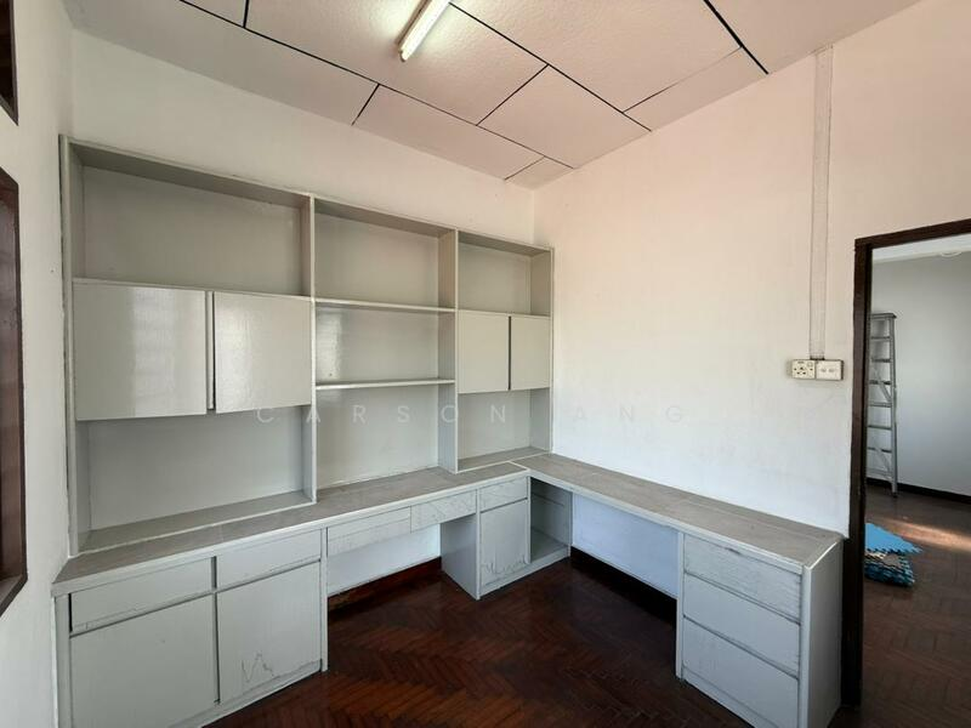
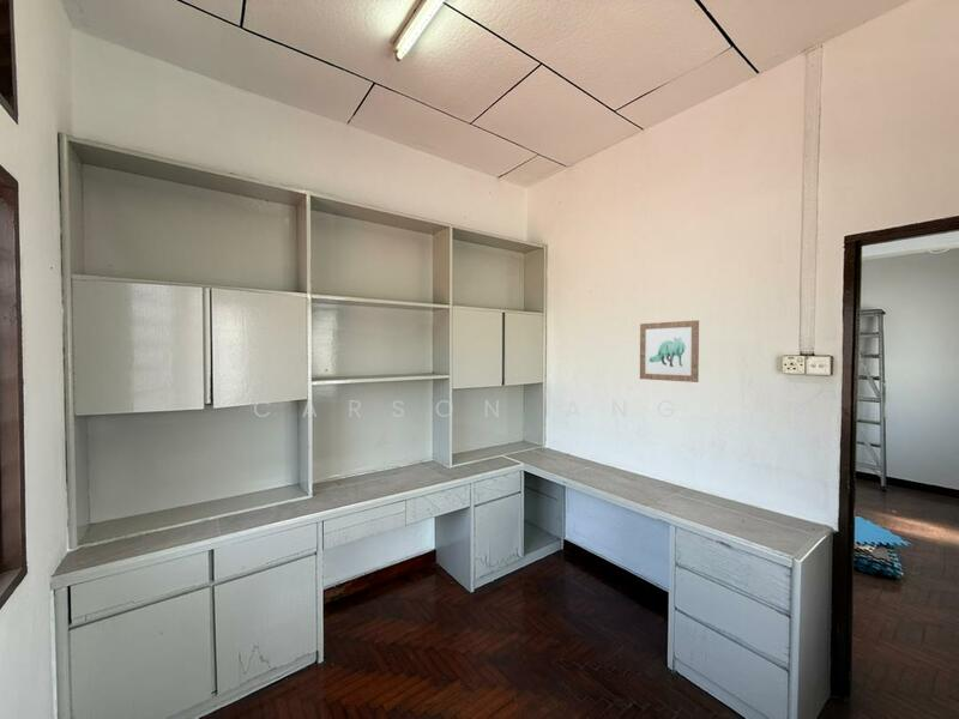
+ wall art [639,319,700,383]
